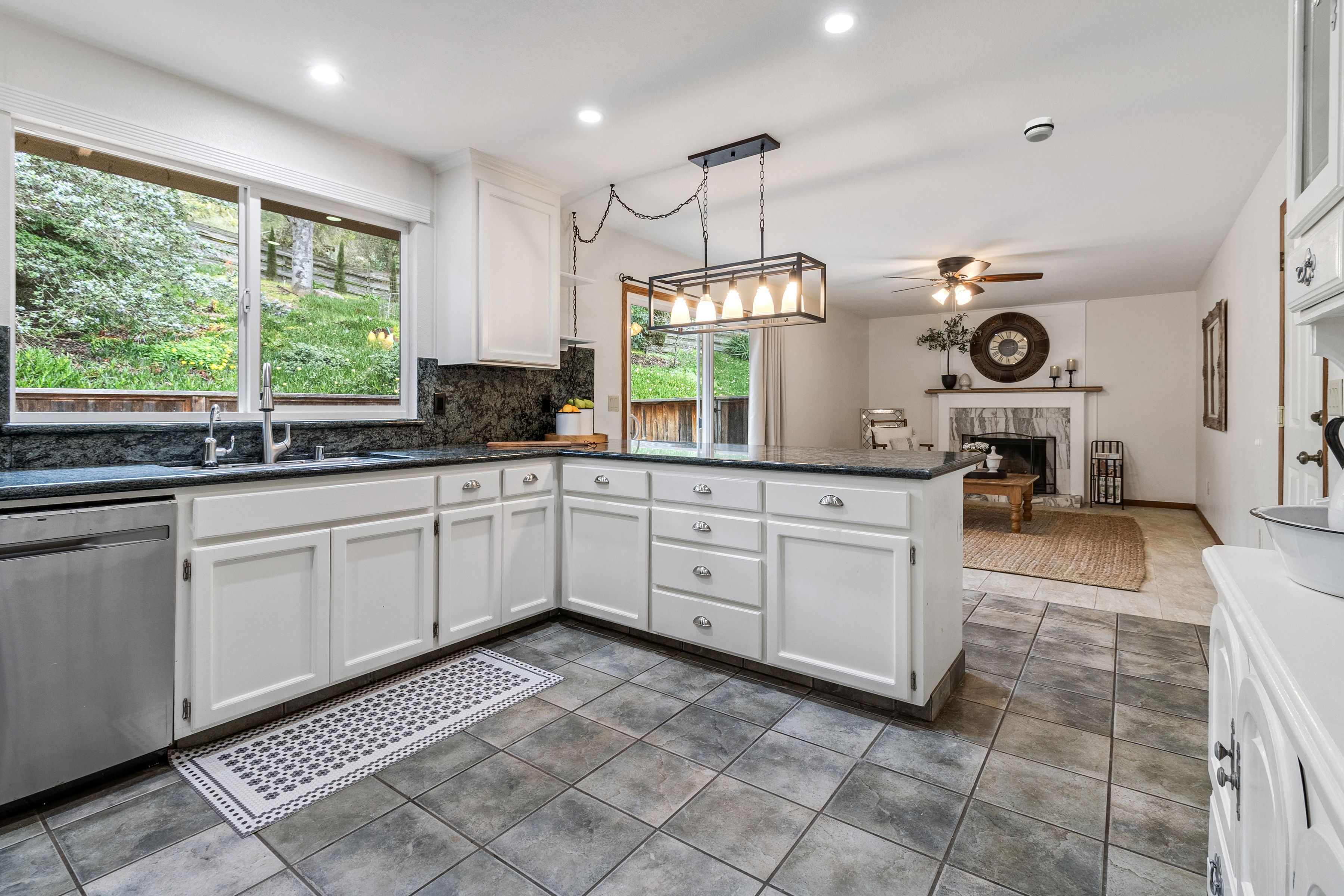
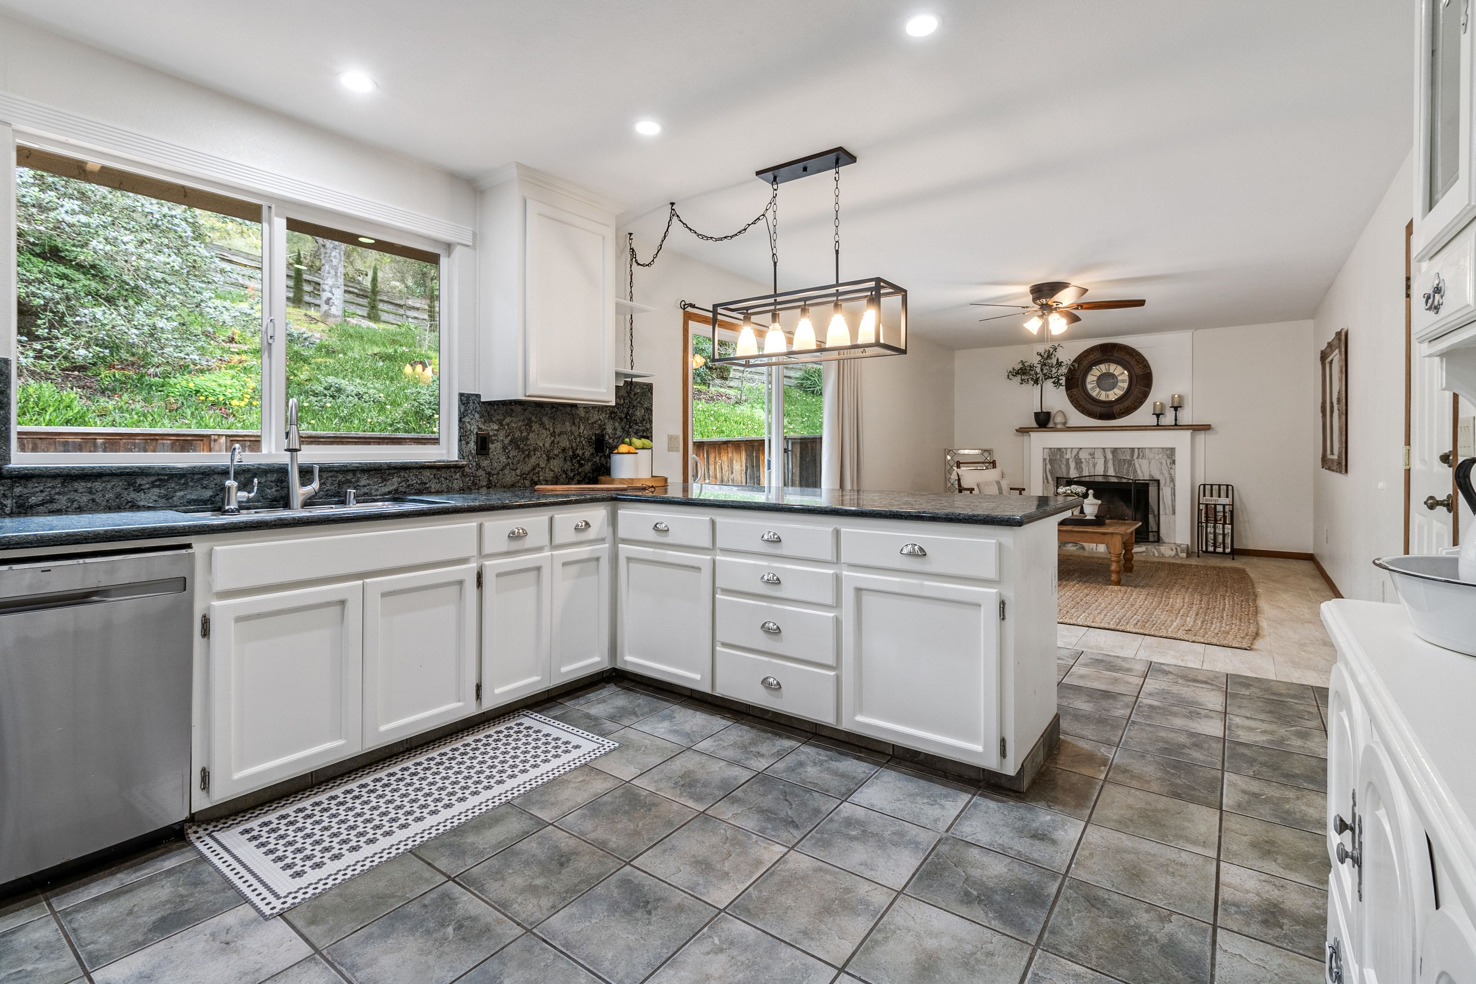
- smoke detector [1024,116,1055,143]
